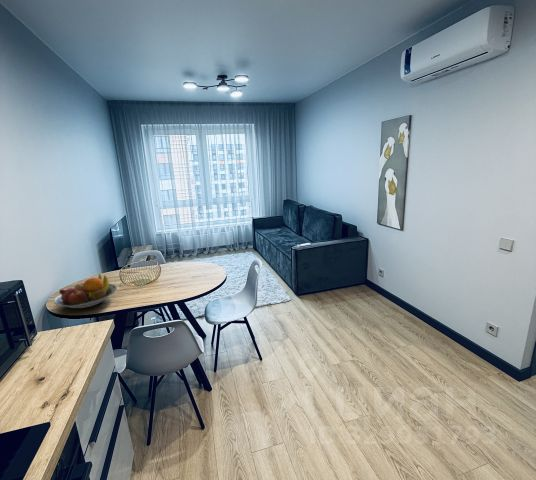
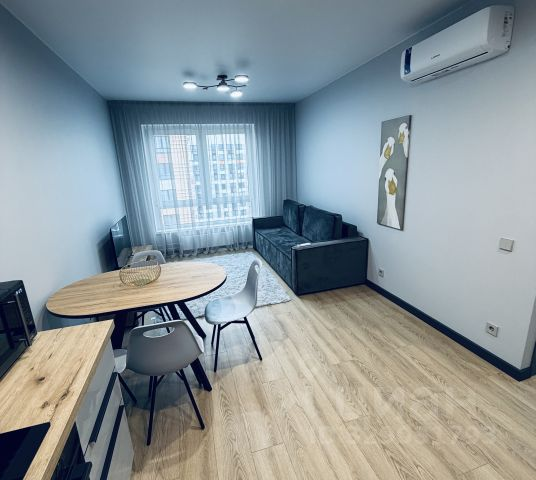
- fruit bowl [53,273,118,309]
